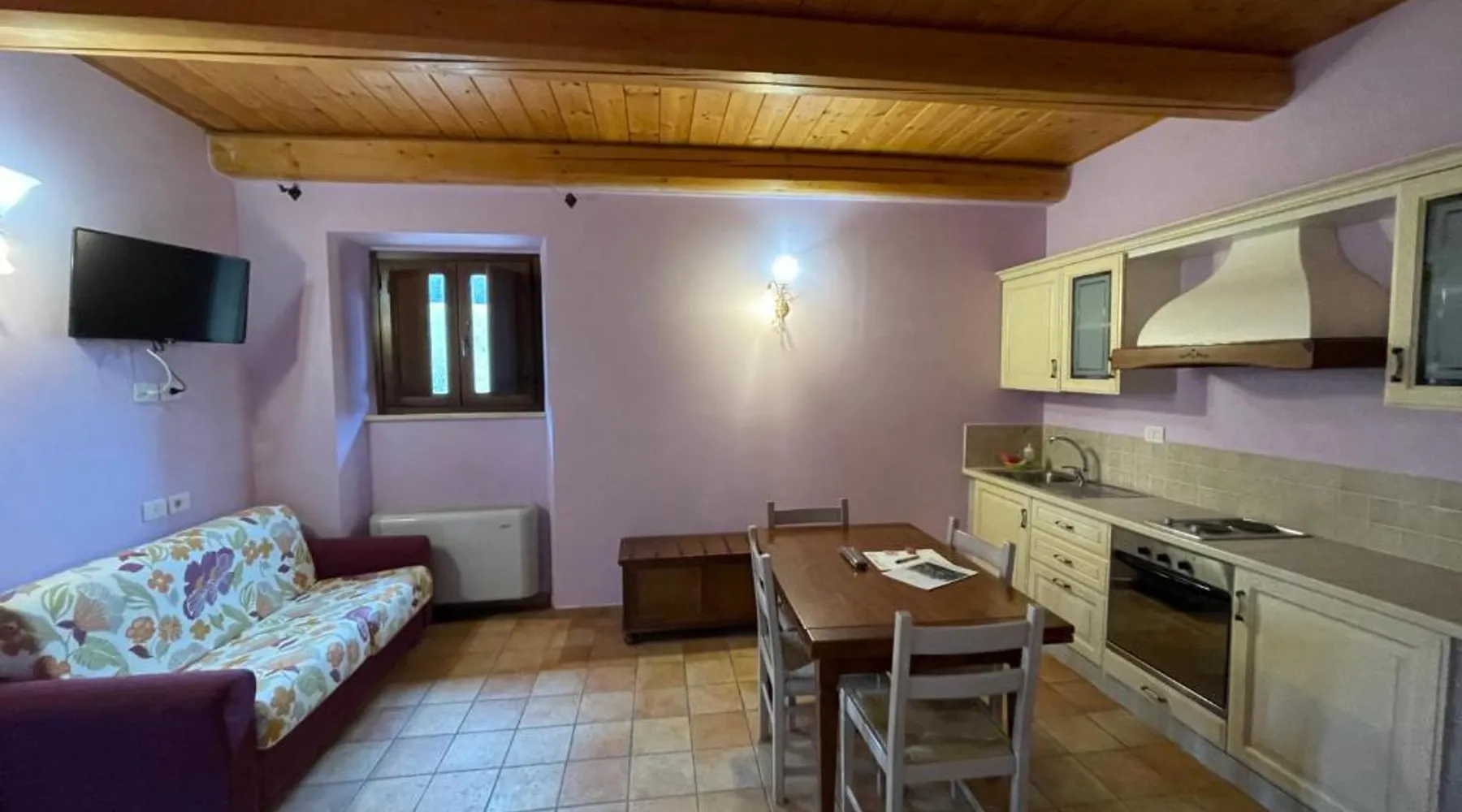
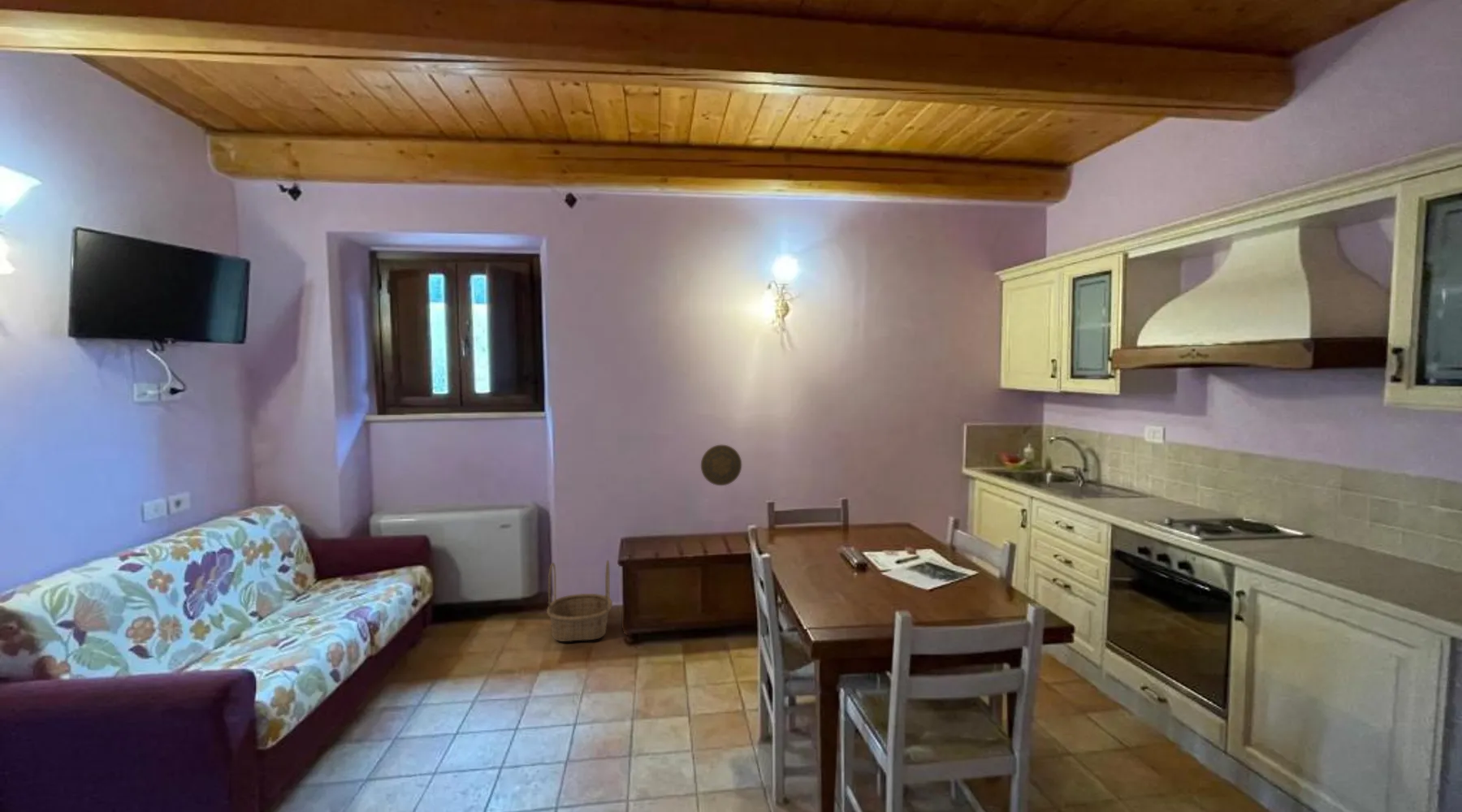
+ decorative plate [700,444,742,486]
+ basket [546,559,613,642]
